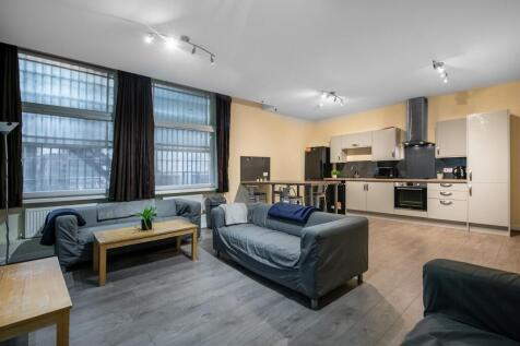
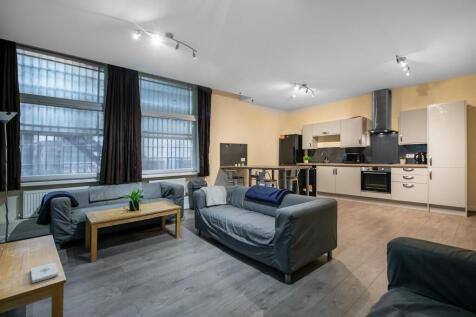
+ notepad [30,262,59,284]
